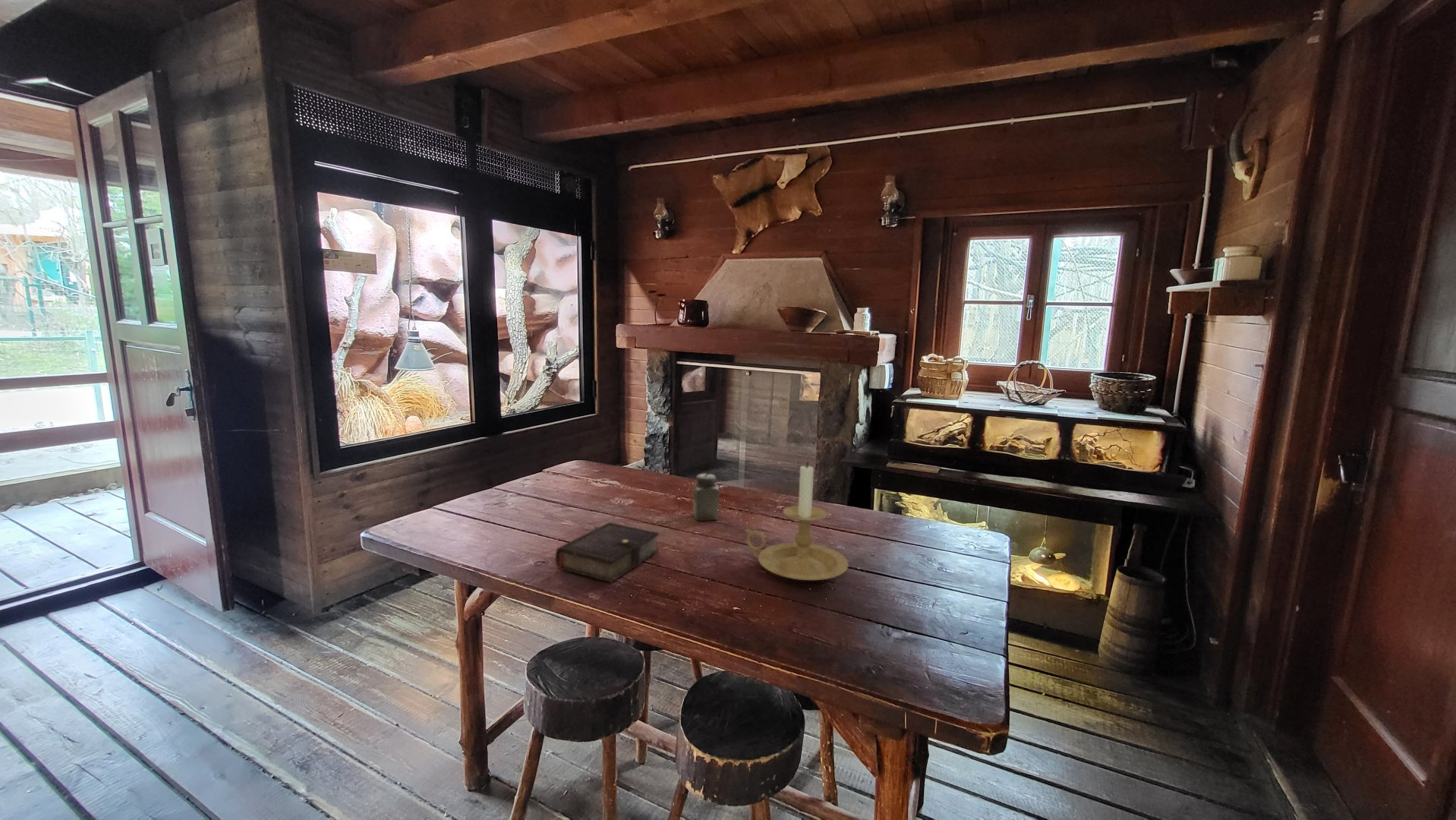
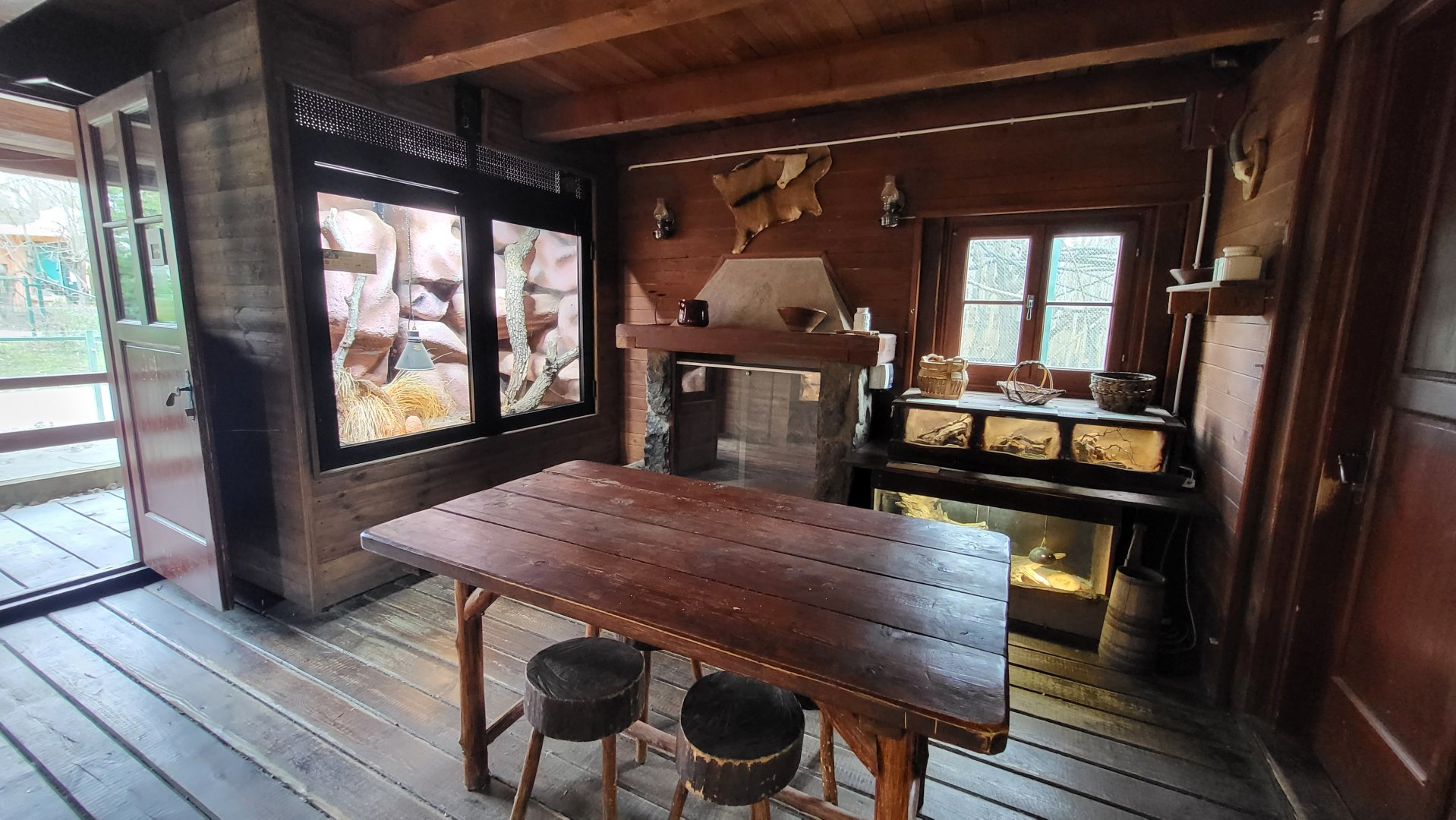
- book [540,522,660,583]
- salt shaker [692,473,720,522]
- candle holder [744,461,849,581]
